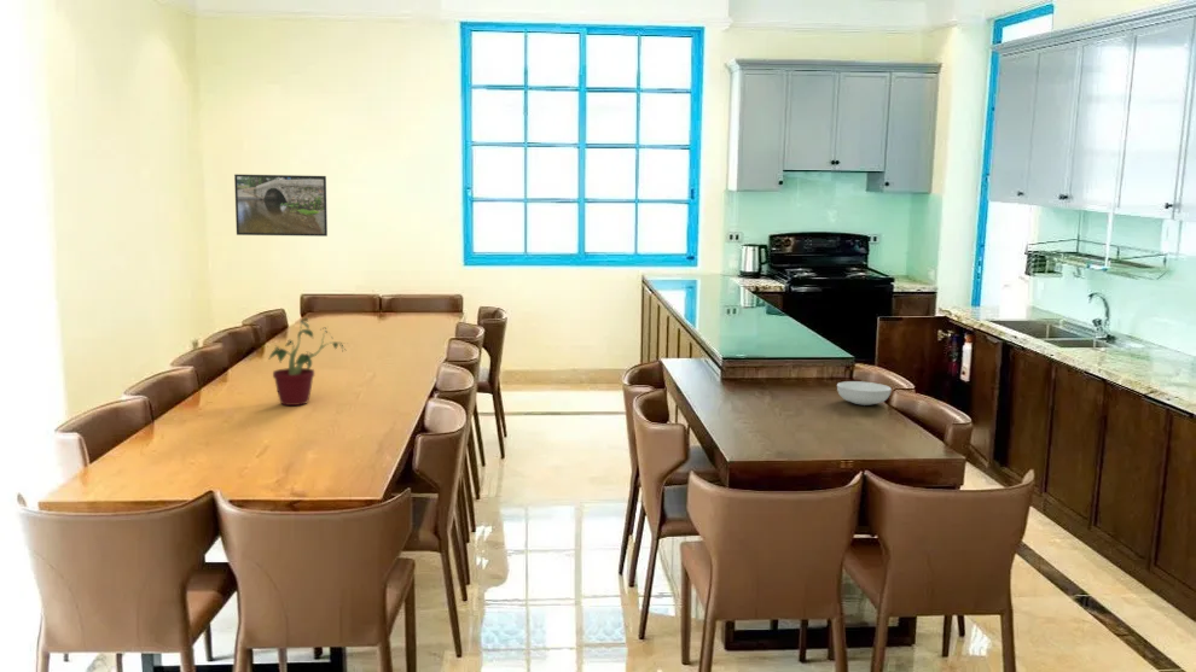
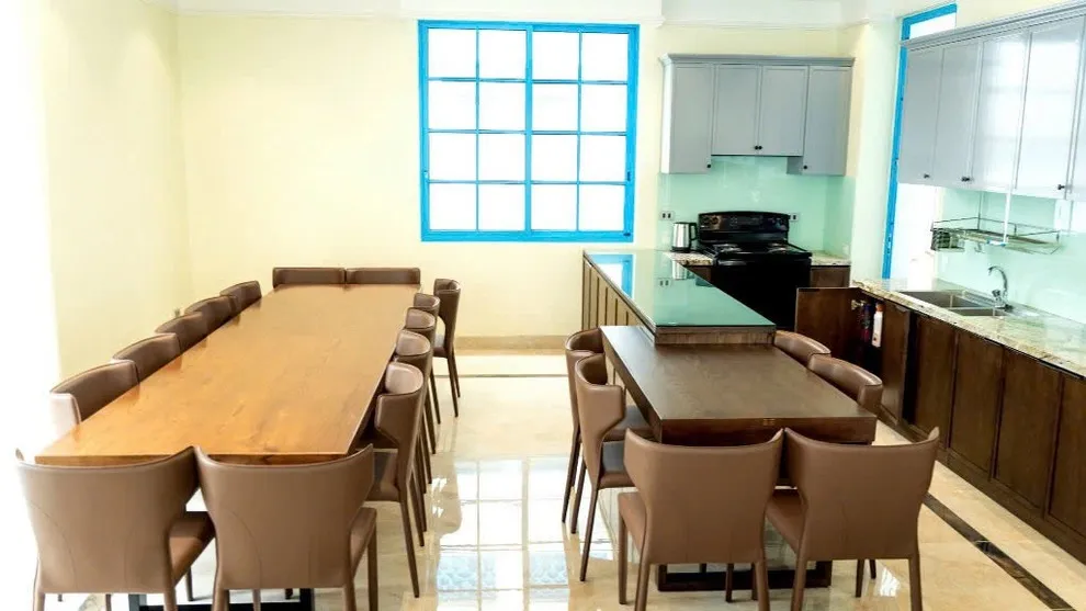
- serving bowl [836,380,893,407]
- potted plant [267,317,348,407]
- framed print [233,174,329,238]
